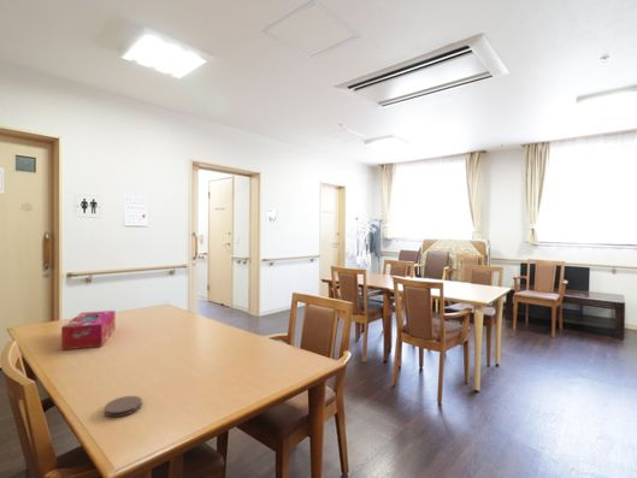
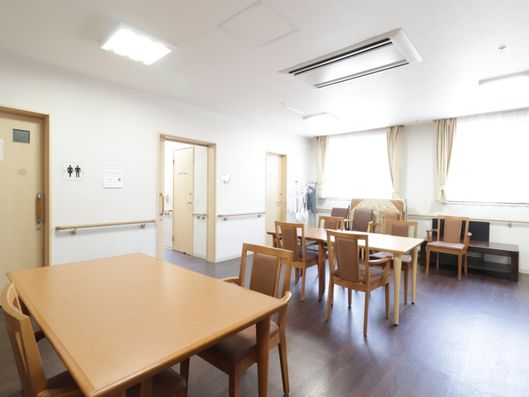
- tissue box [60,309,116,352]
- coaster [104,395,143,418]
